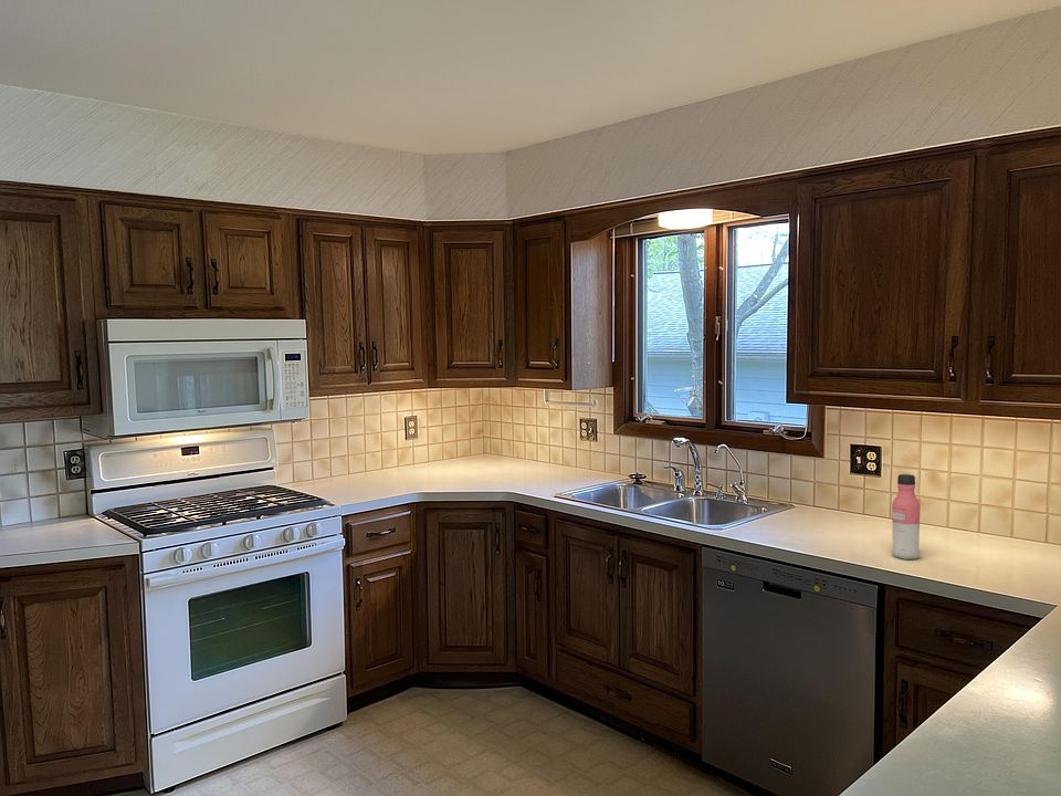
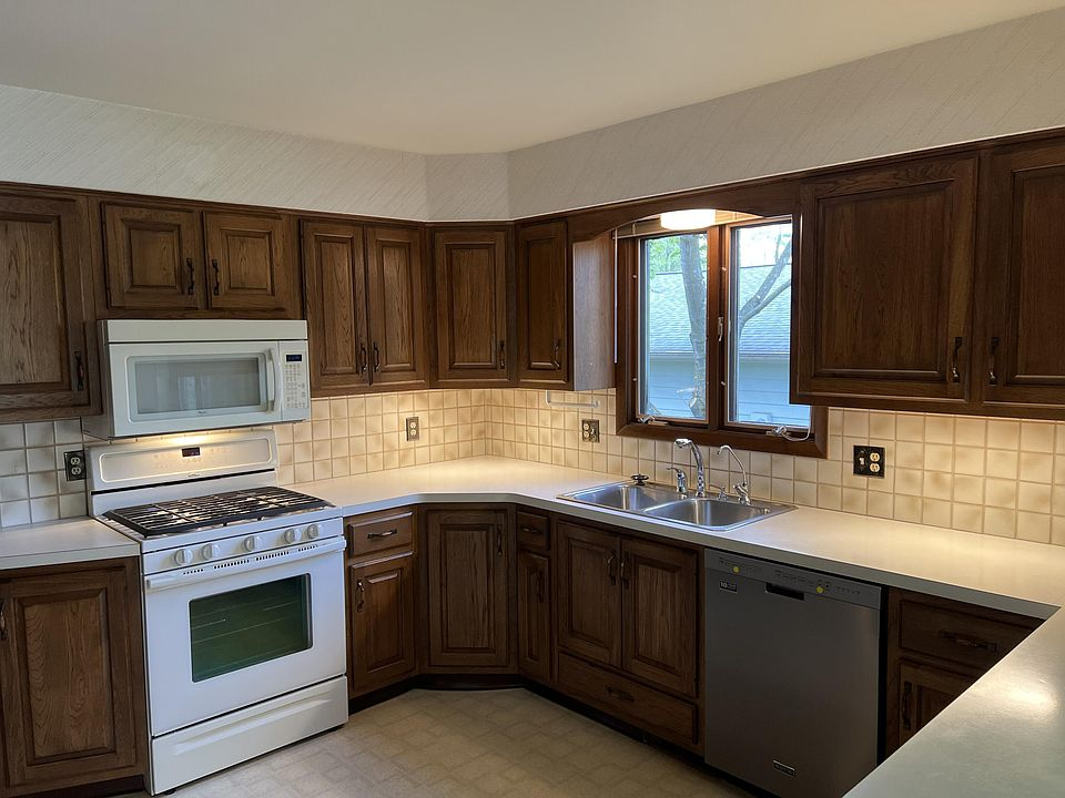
- water bottle [891,473,922,561]
